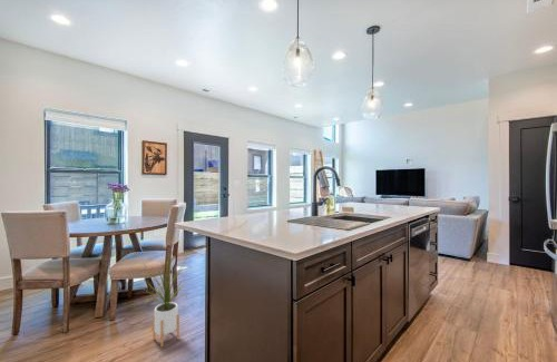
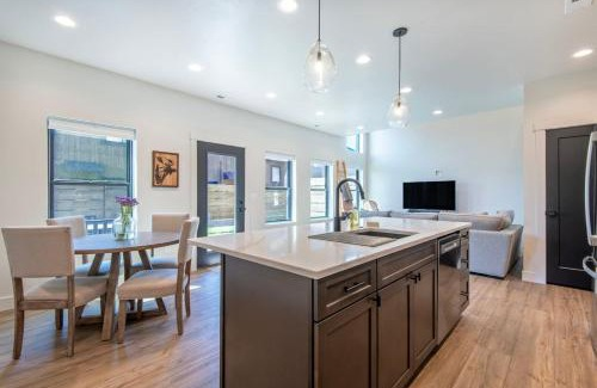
- house plant [140,254,190,349]
